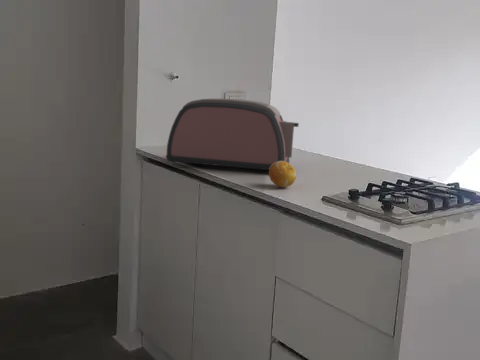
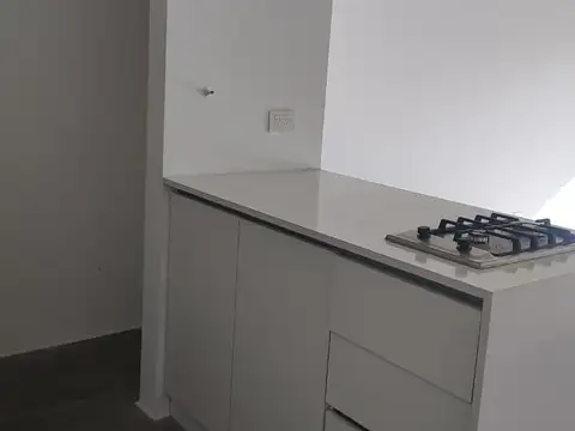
- toaster [165,98,300,171]
- fruit [268,161,297,188]
